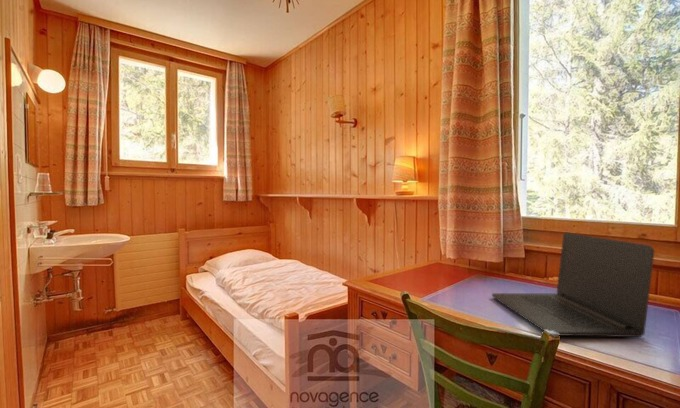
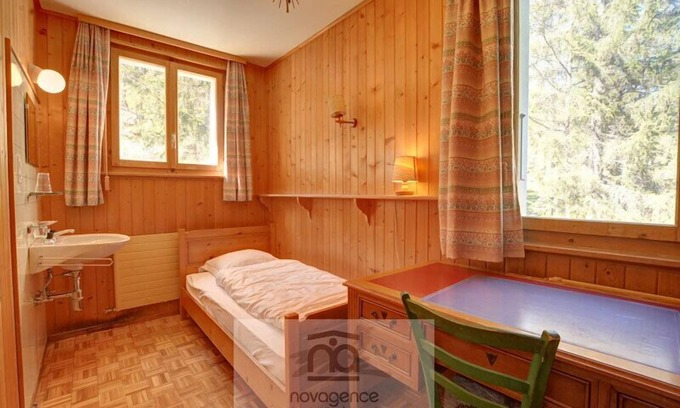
- laptop [491,231,655,338]
